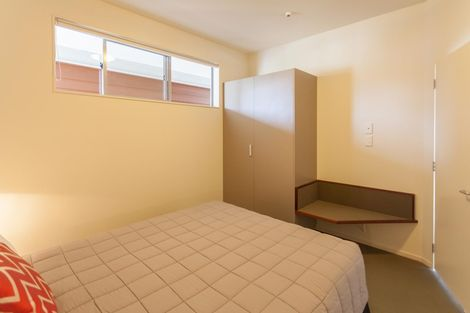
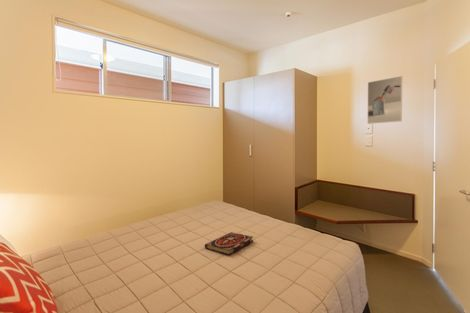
+ book [204,231,255,256]
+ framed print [366,75,403,125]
